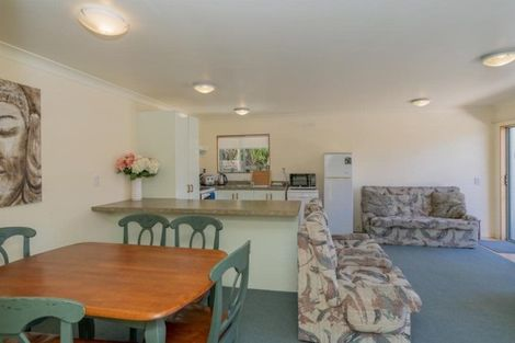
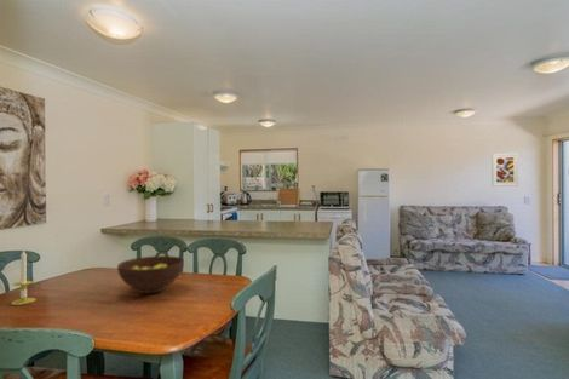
+ fruit bowl [116,254,185,294]
+ candle [10,249,38,306]
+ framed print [490,153,519,188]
